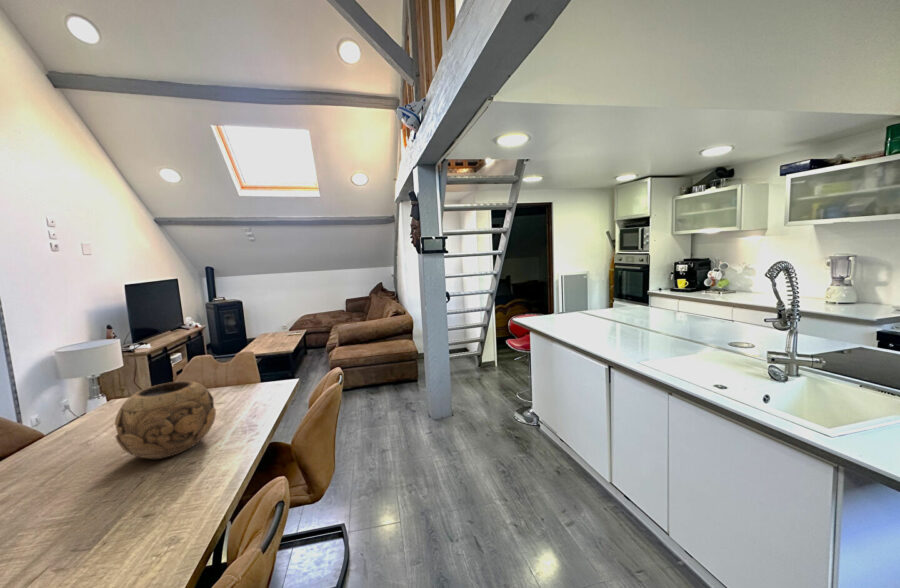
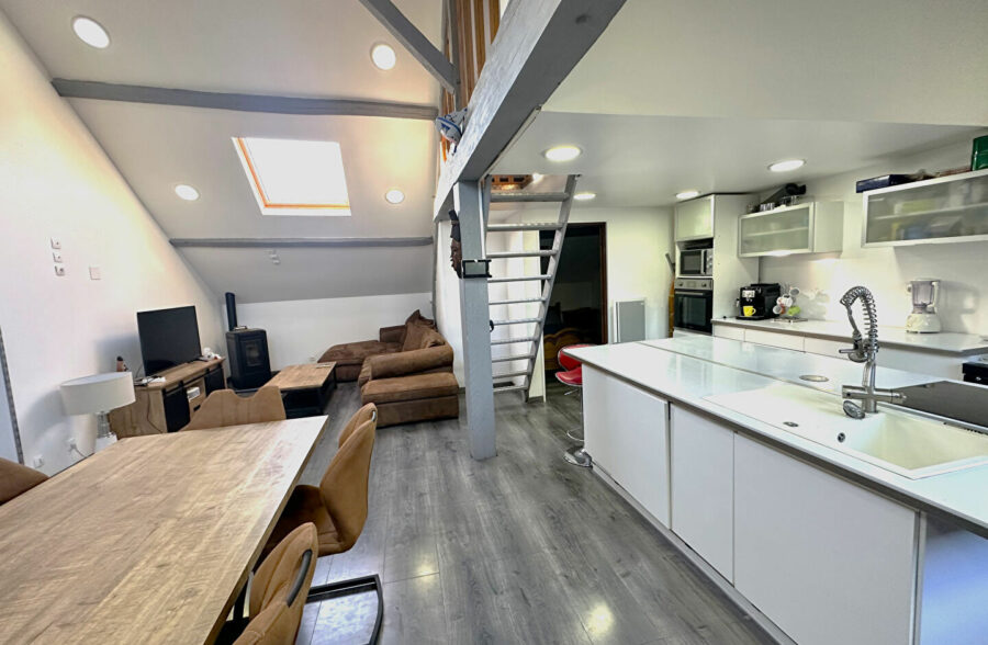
- decorative bowl [114,380,217,460]
